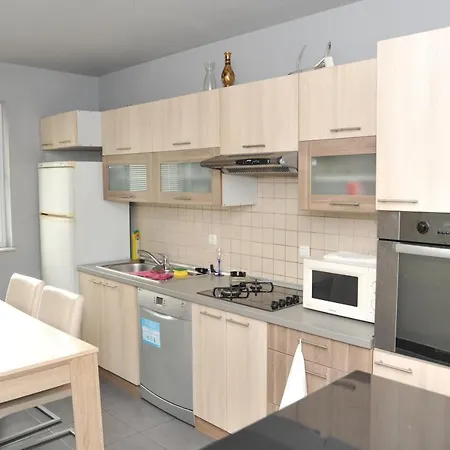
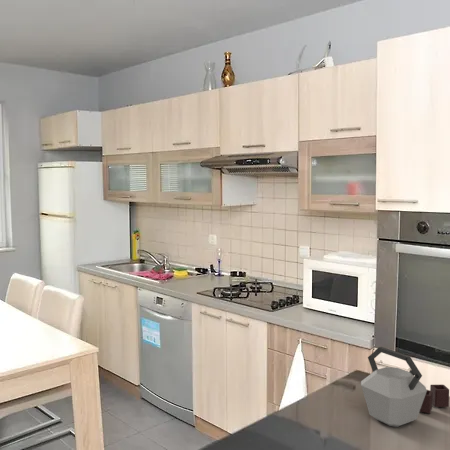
+ kettle [360,346,450,428]
